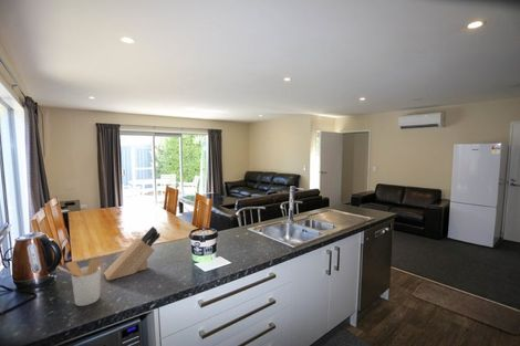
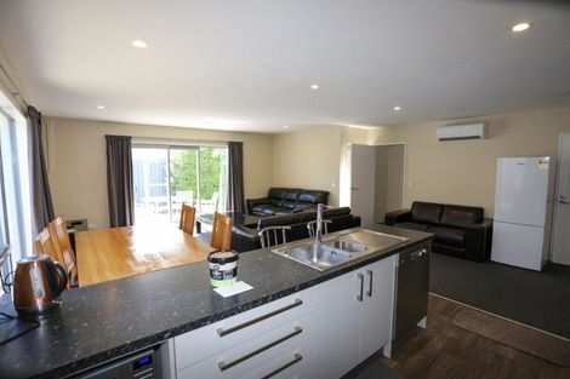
- knife block [103,226,162,282]
- utensil holder [56,258,102,307]
